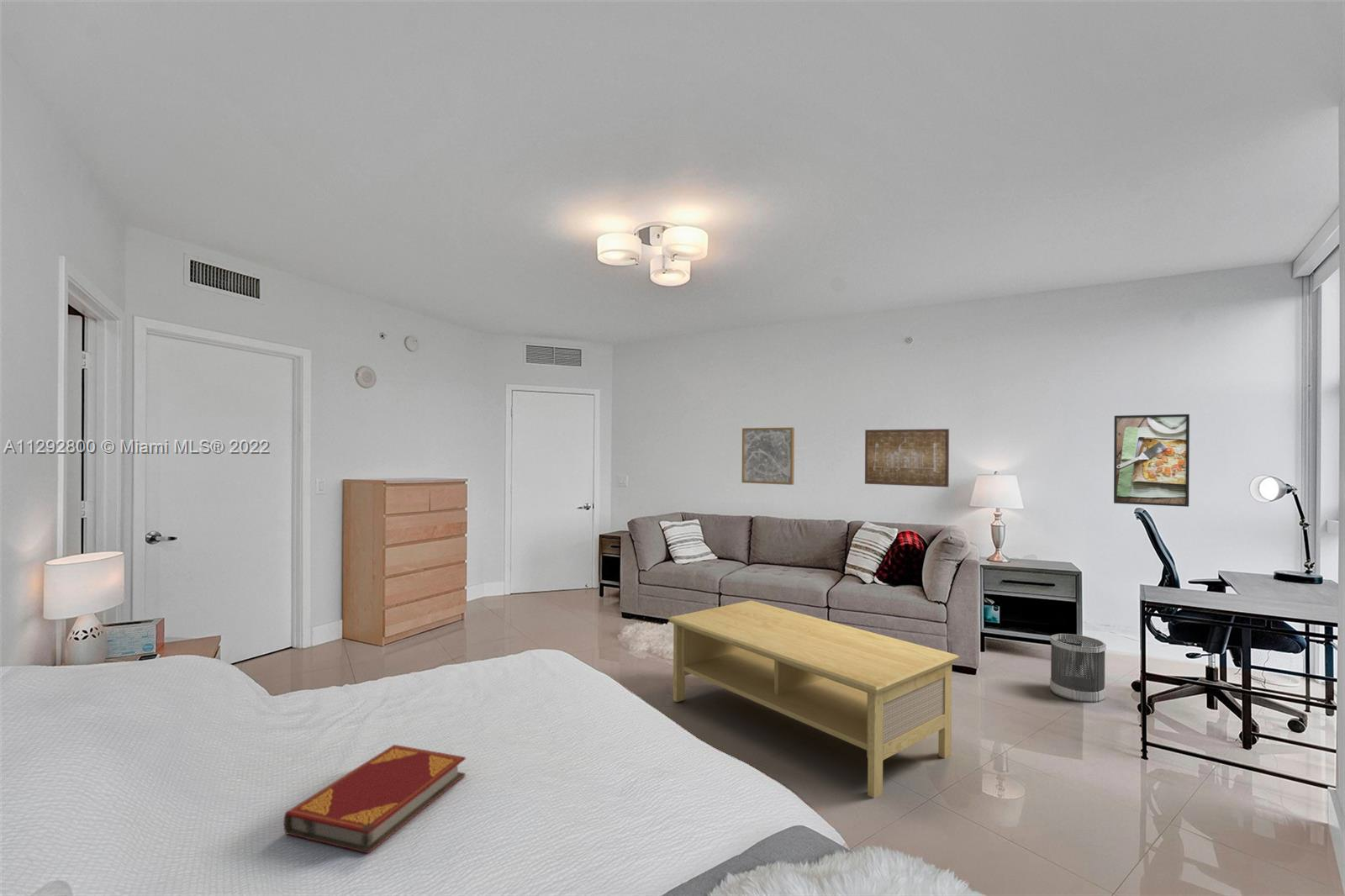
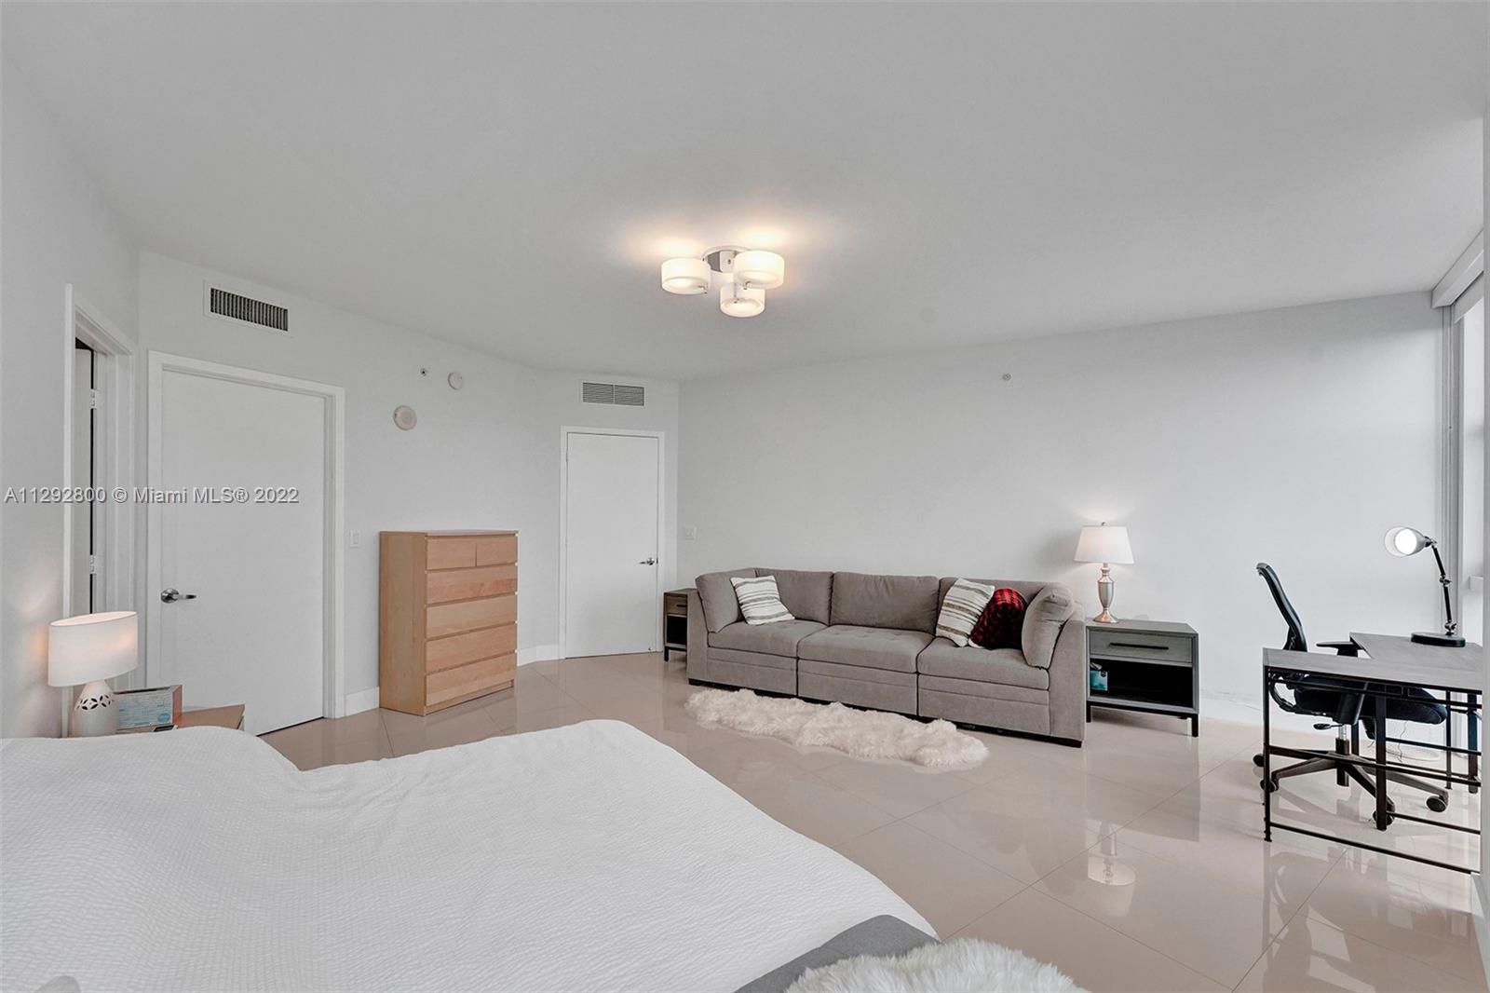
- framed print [1113,414,1190,508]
- wall art [741,427,795,486]
- wall art [864,428,950,488]
- coffee table [667,599,960,799]
- wastebasket [1049,633,1107,704]
- hardback book [282,744,467,854]
